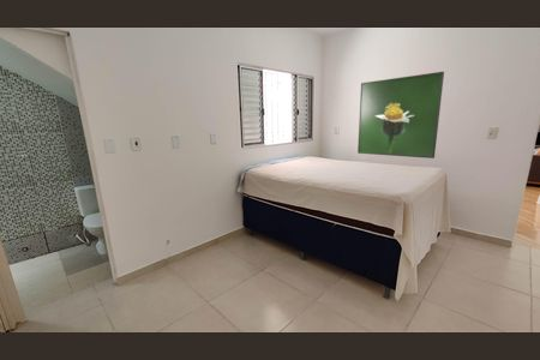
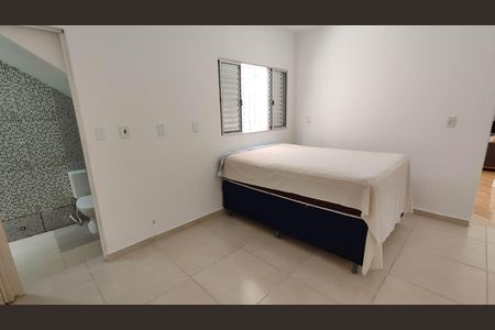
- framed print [356,71,445,160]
